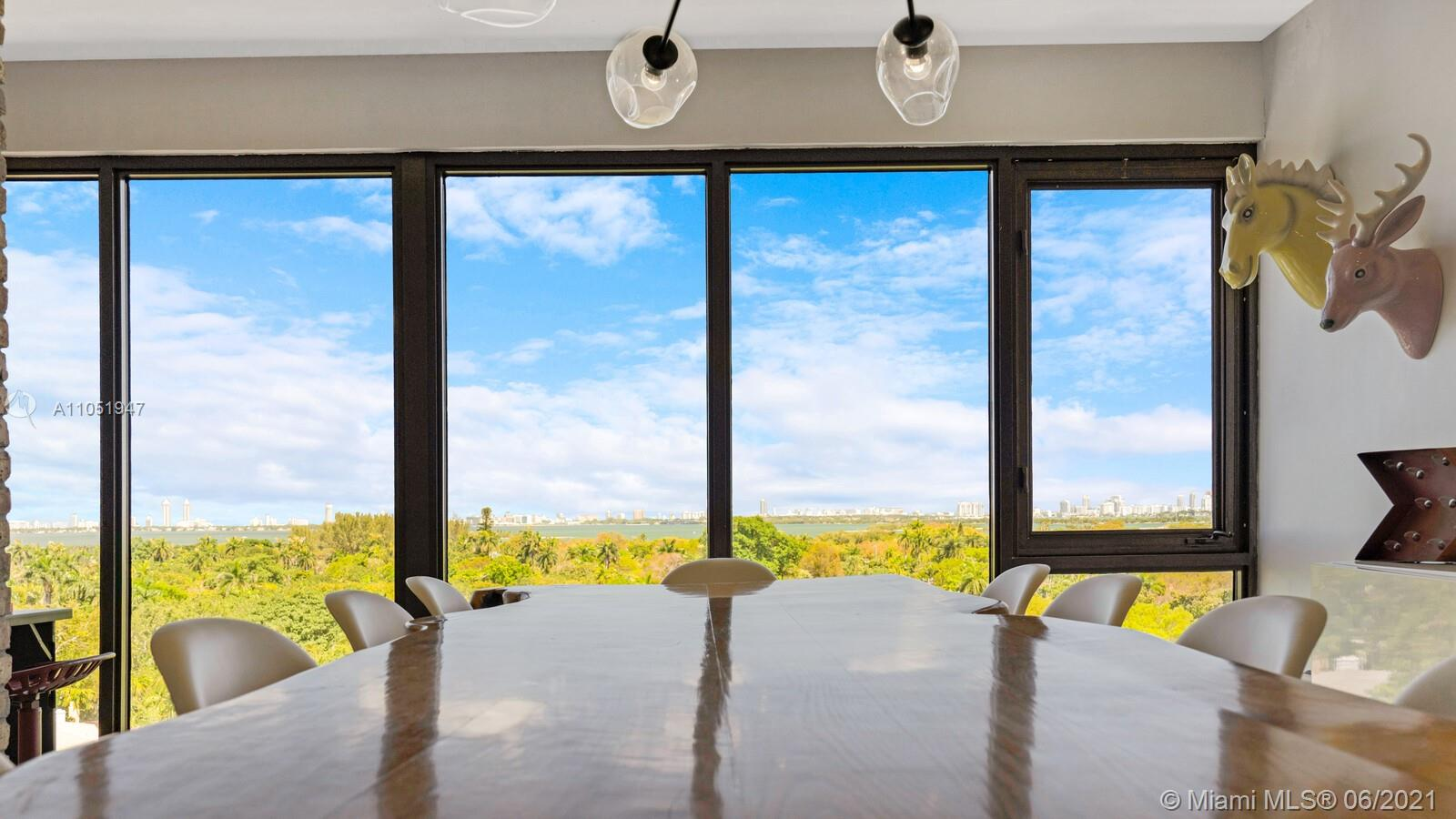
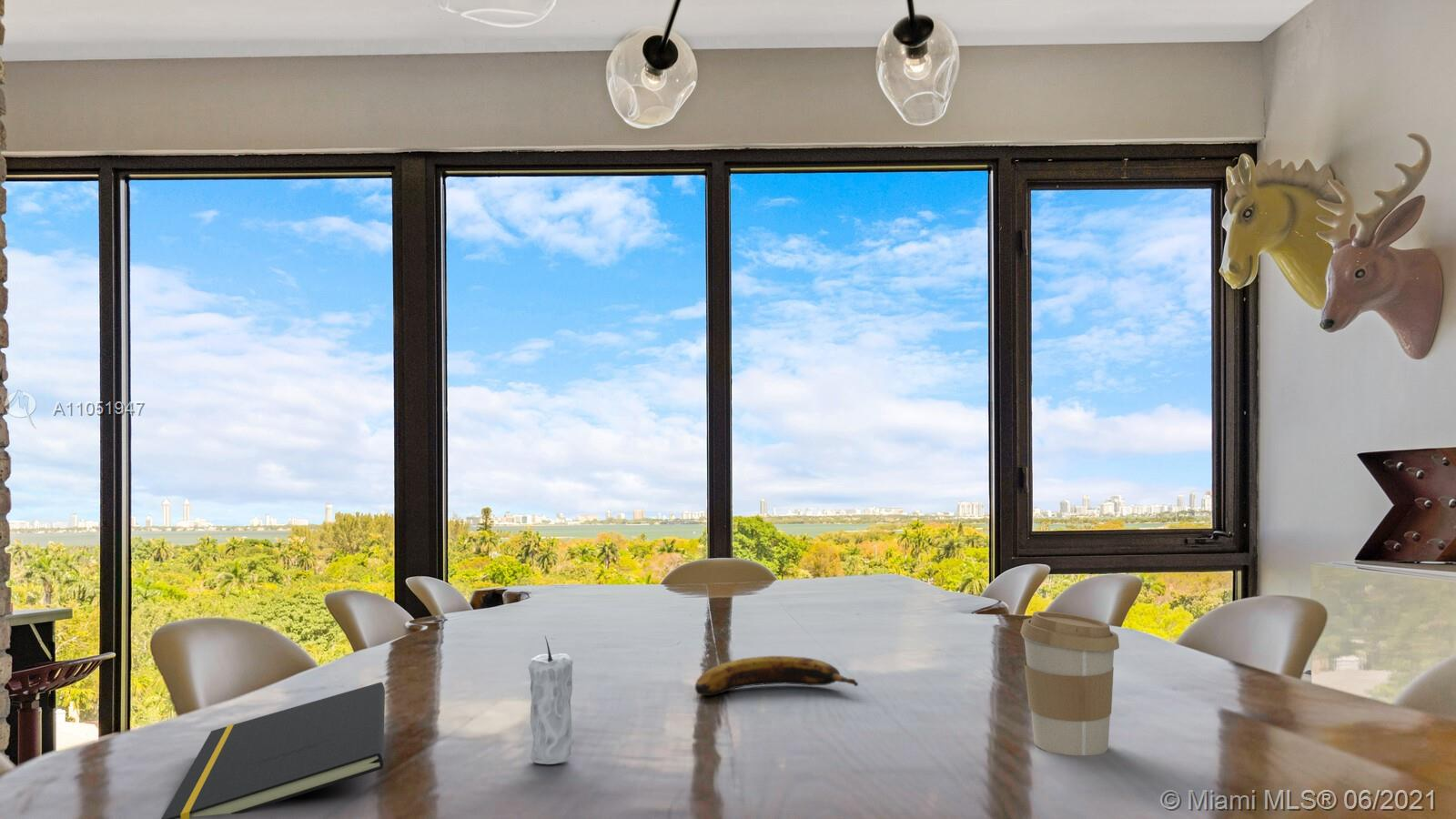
+ coffee cup [1020,611,1120,756]
+ banana [694,655,859,696]
+ notepad [160,682,386,819]
+ candle [528,636,574,765]
